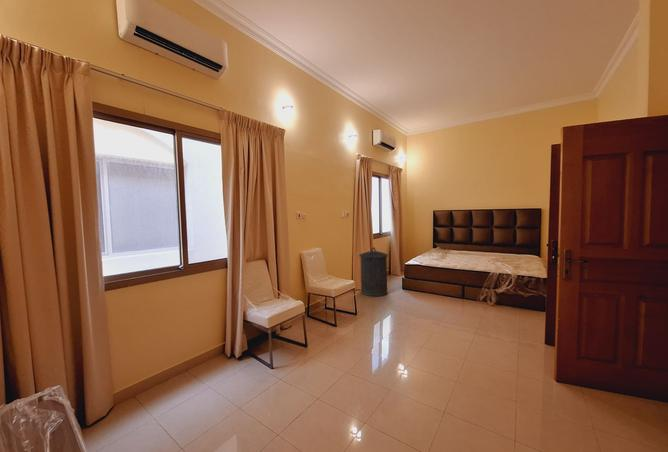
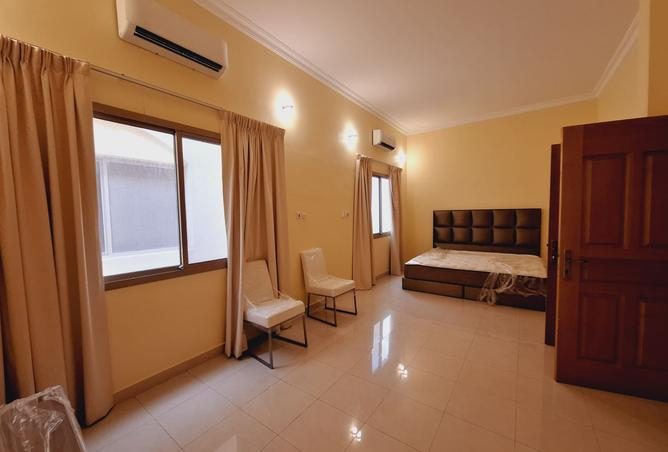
- trash can [358,246,389,297]
